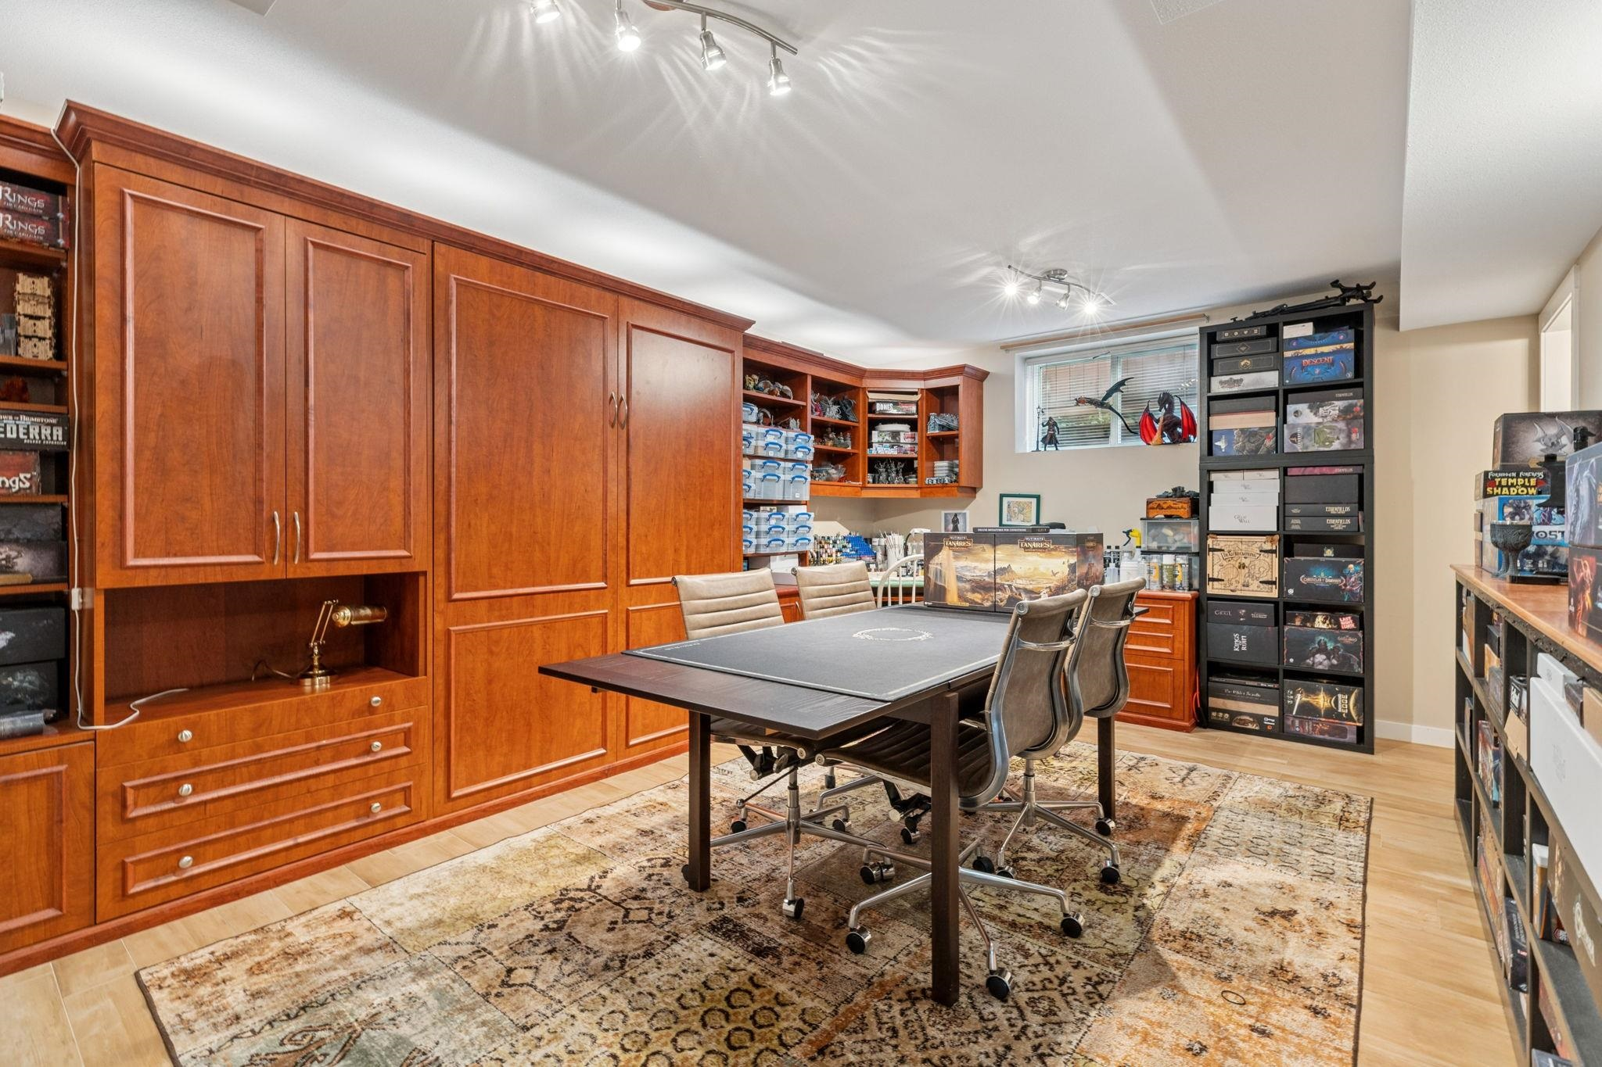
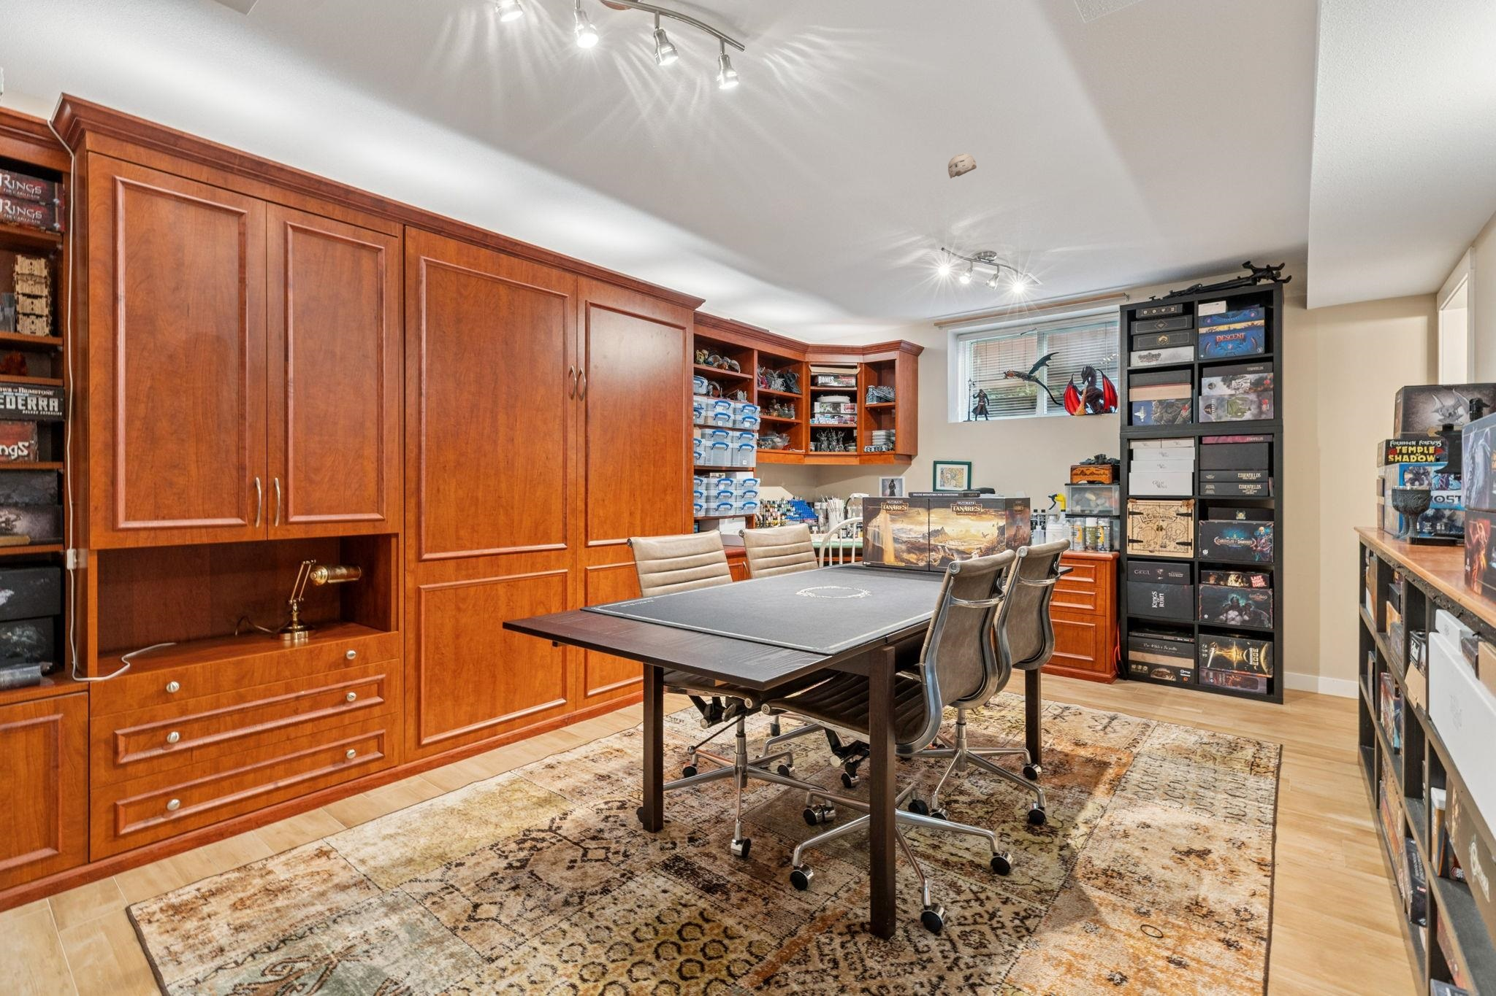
+ smoke detector [948,152,978,179]
